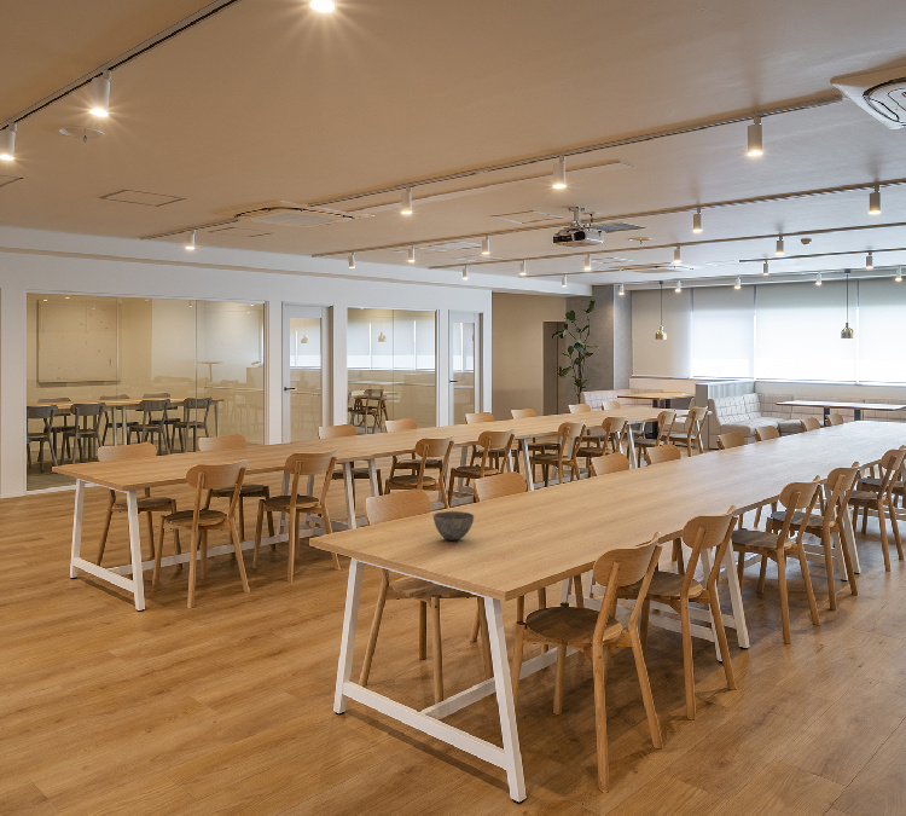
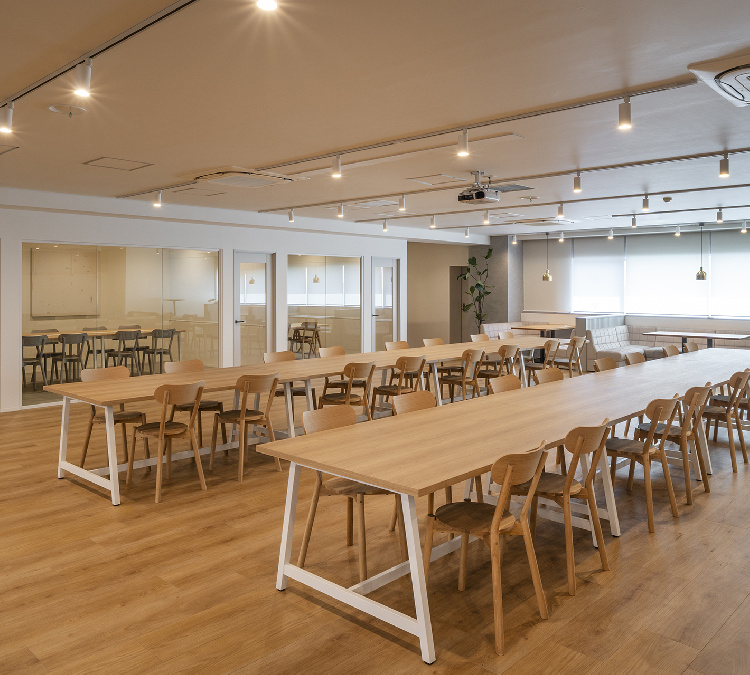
- bowl [432,510,475,542]
